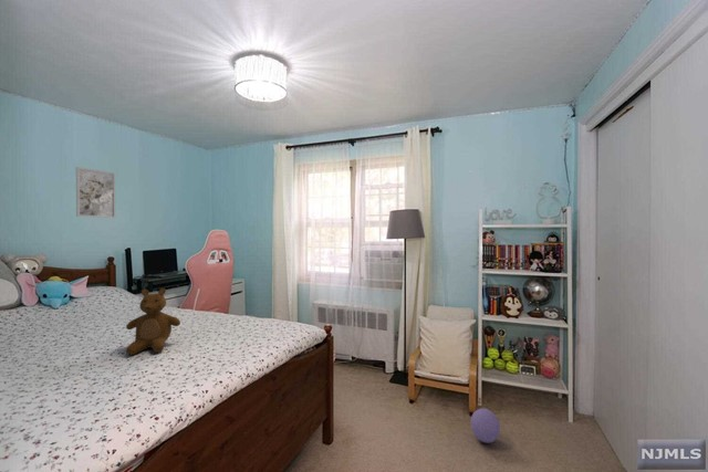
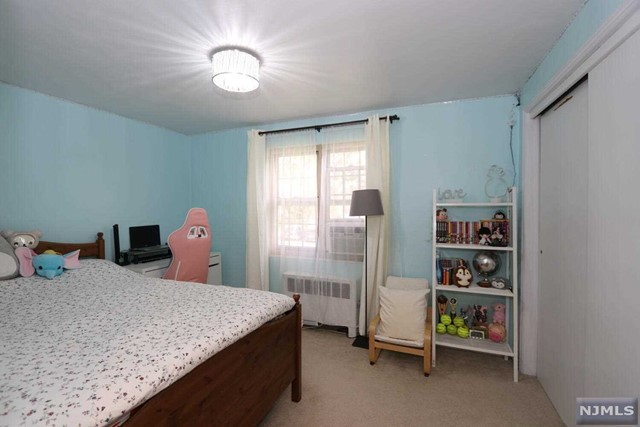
- ball [470,407,501,444]
- teddy bear [125,287,181,356]
- wall art [75,166,116,219]
